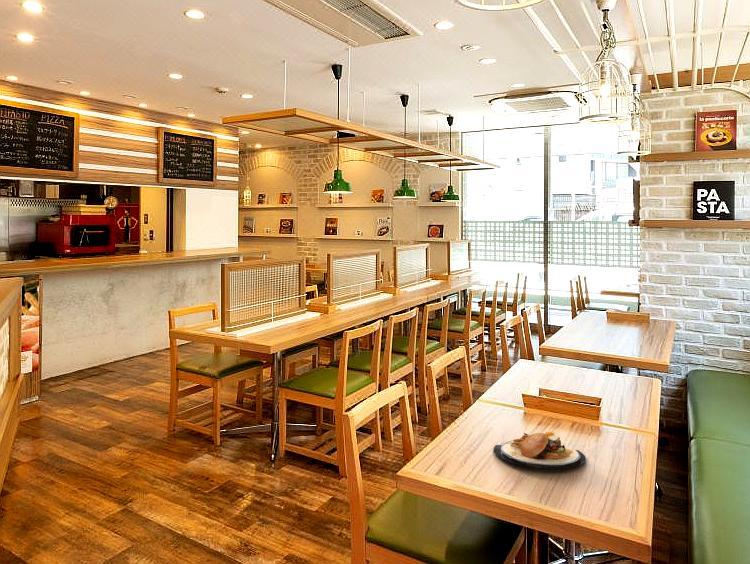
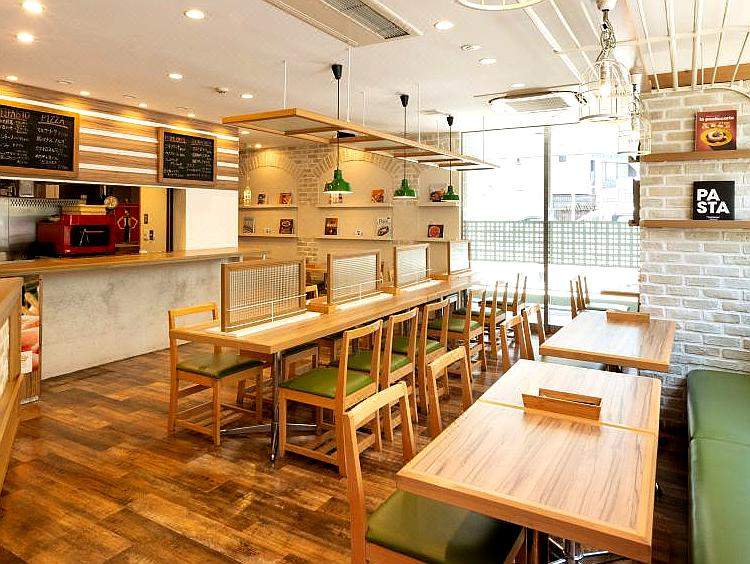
- plate [492,431,587,470]
